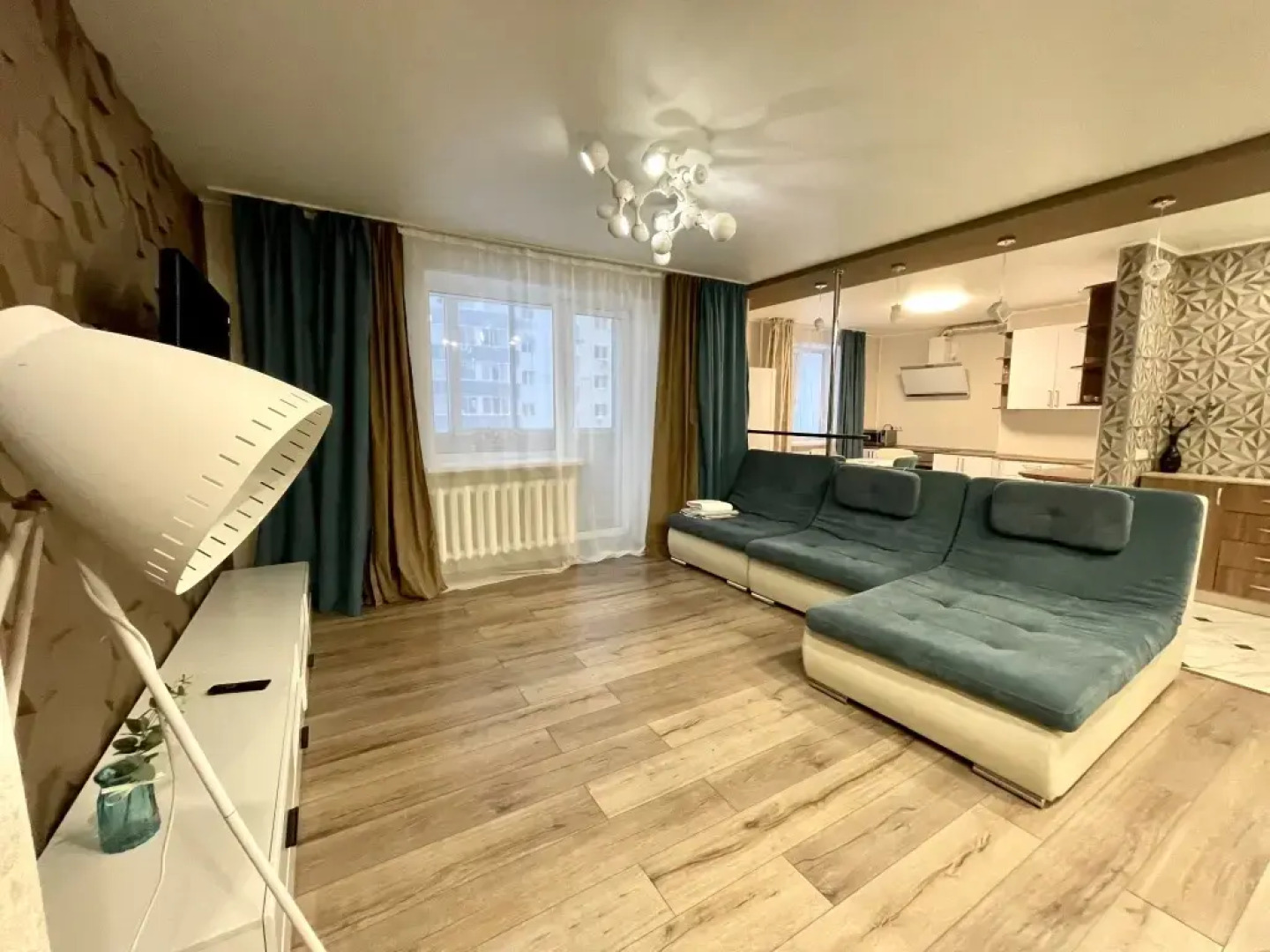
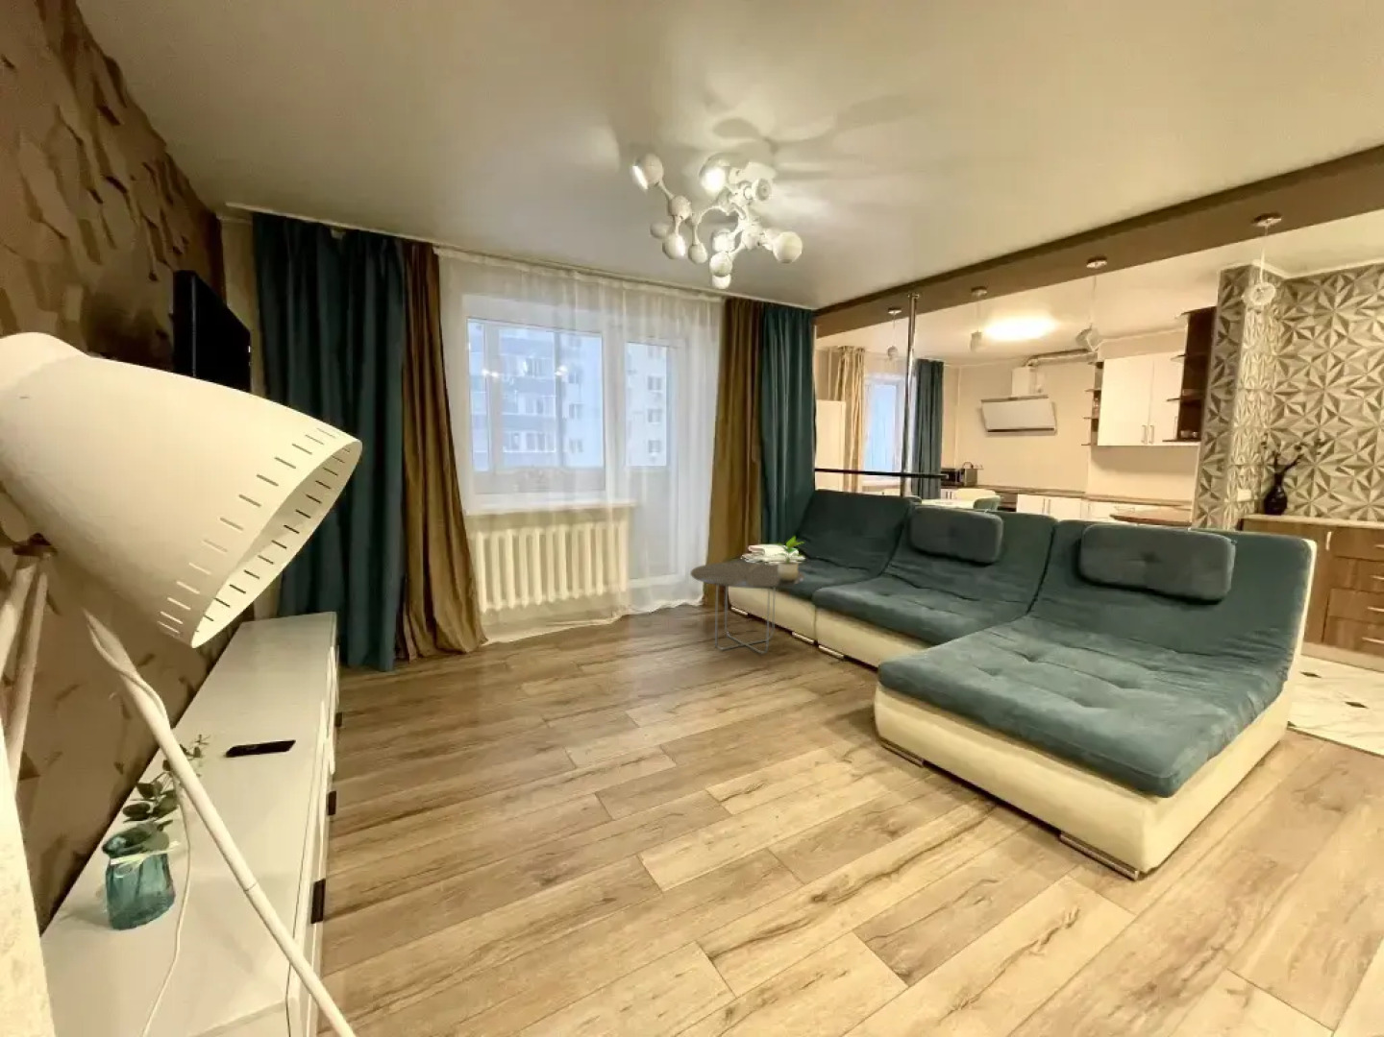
+ potted plant [769,535,806,580]
+ side table [689,561,806,655]
